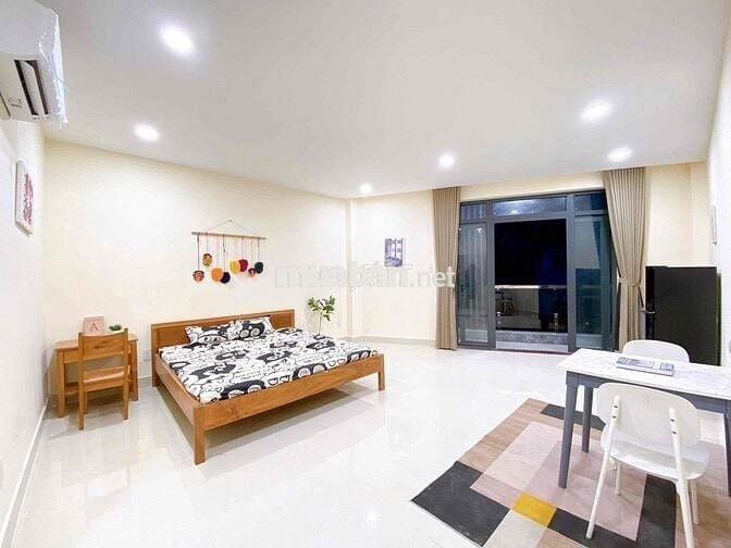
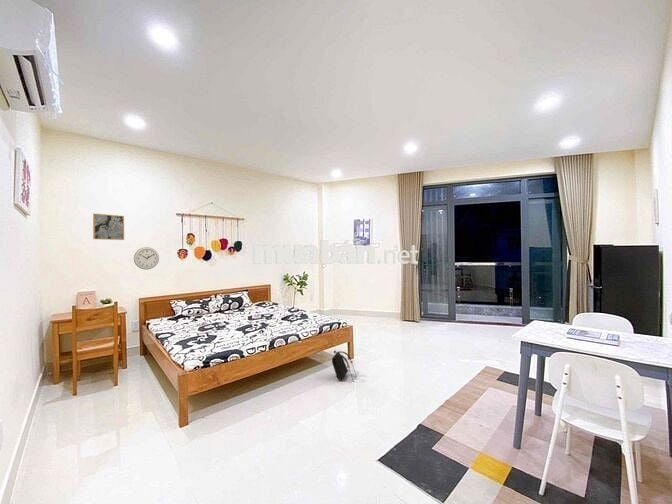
+ wall clock [133,246,160,271]
+ backpack [331,350,358,381]
+ wall art [92,213,125,241]
